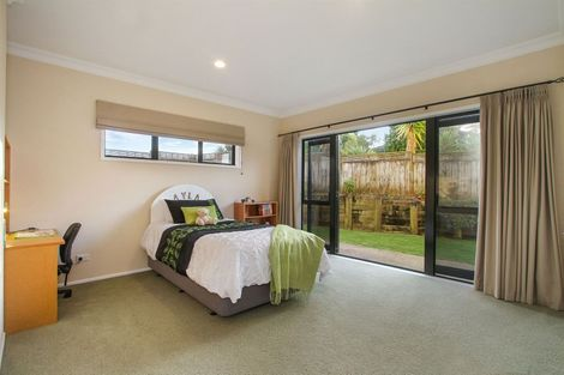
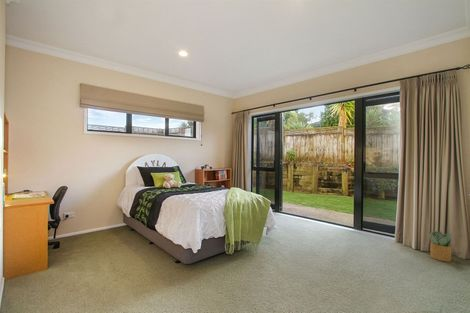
+ potted plant [427,230,453,263]
